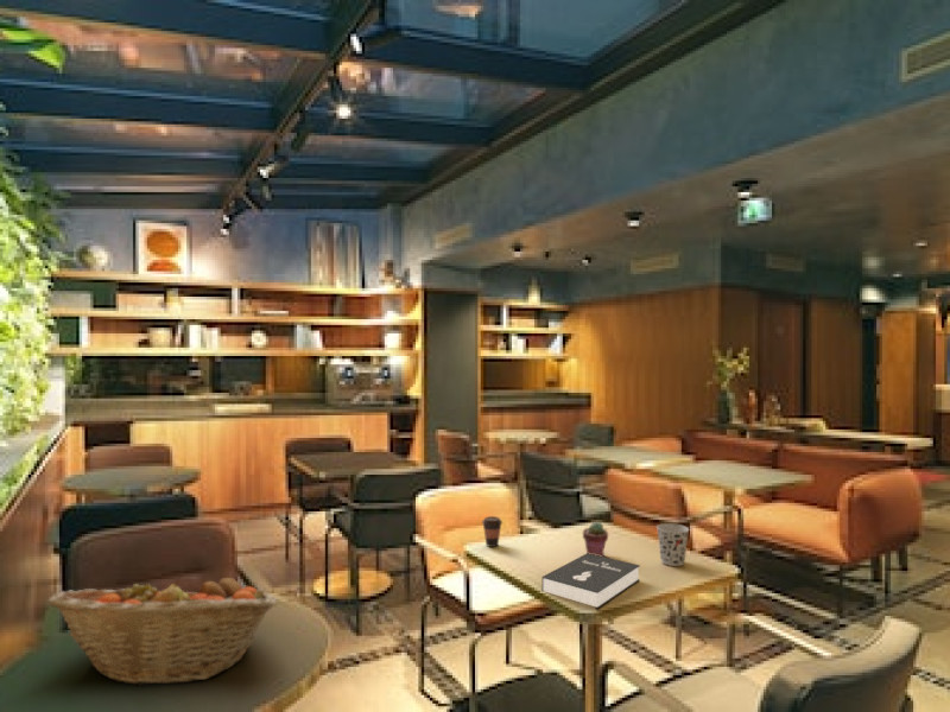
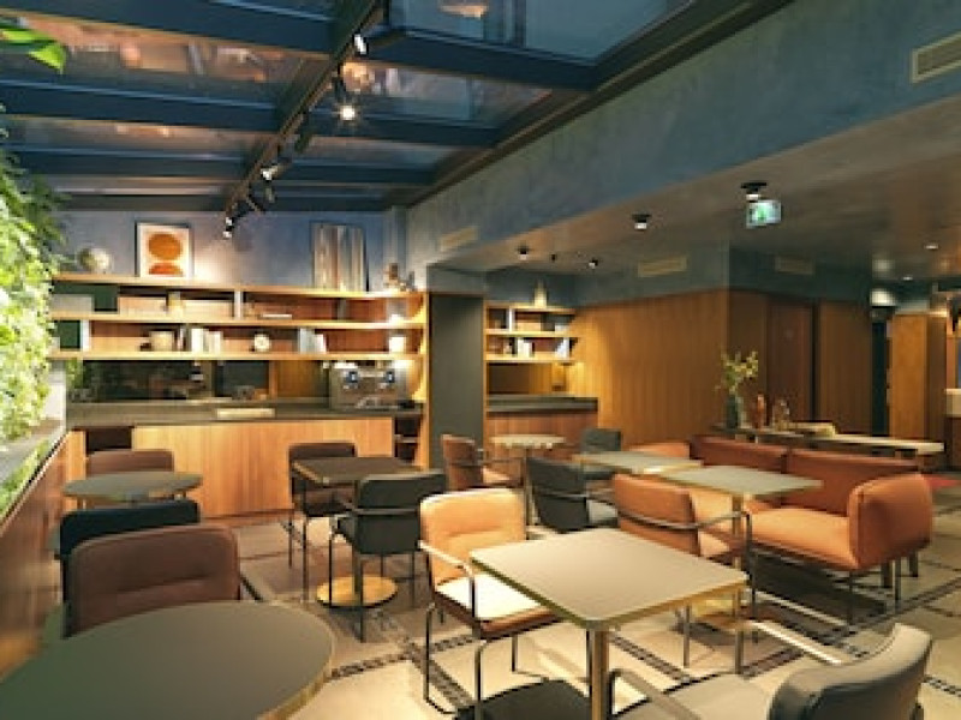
- coffee cup [481,515,504,548]
- booklet [540,553,641,610]
- cup [656,522,690,567]
- potted succulent [582,521,609,558]
- fruit basket [46,571,278,687]
